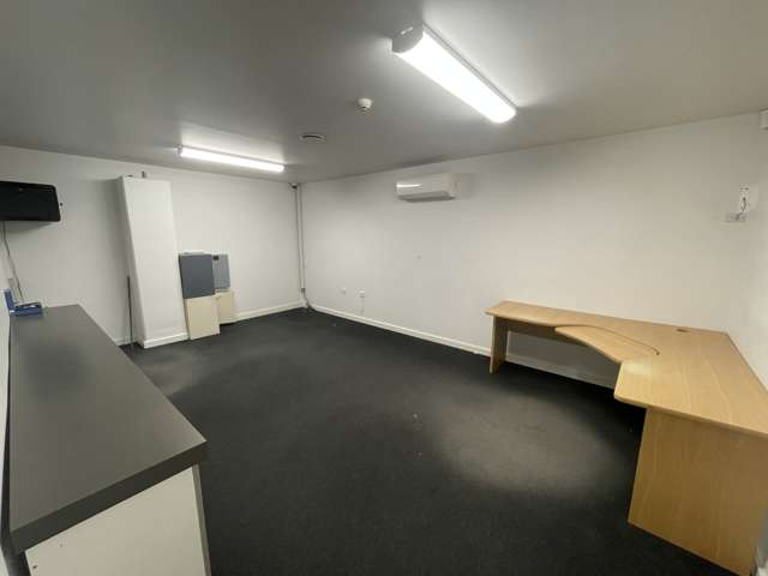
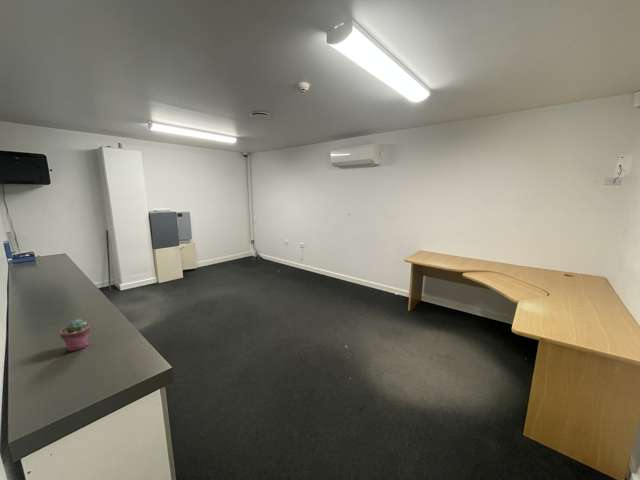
+ potted succulent [59,318,92,352]
